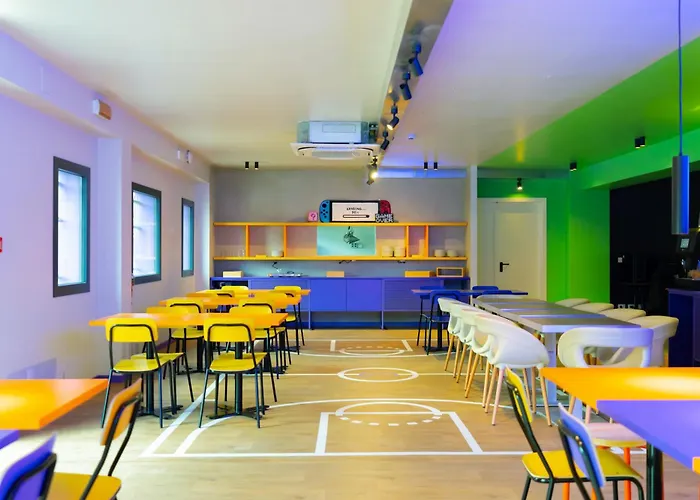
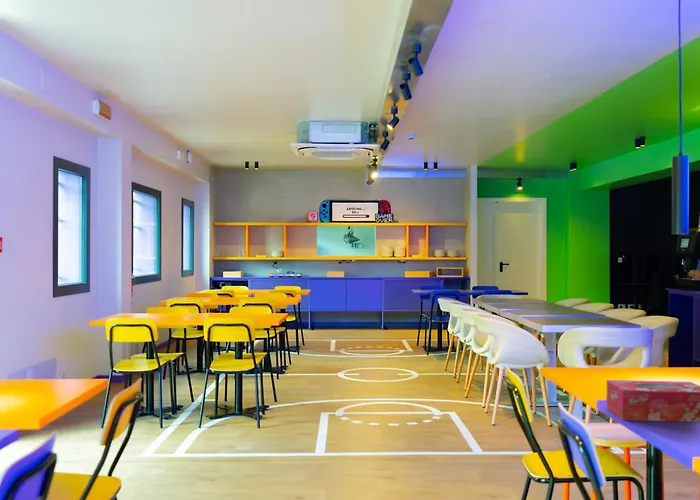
+ tissue box [605,379,700,423]
